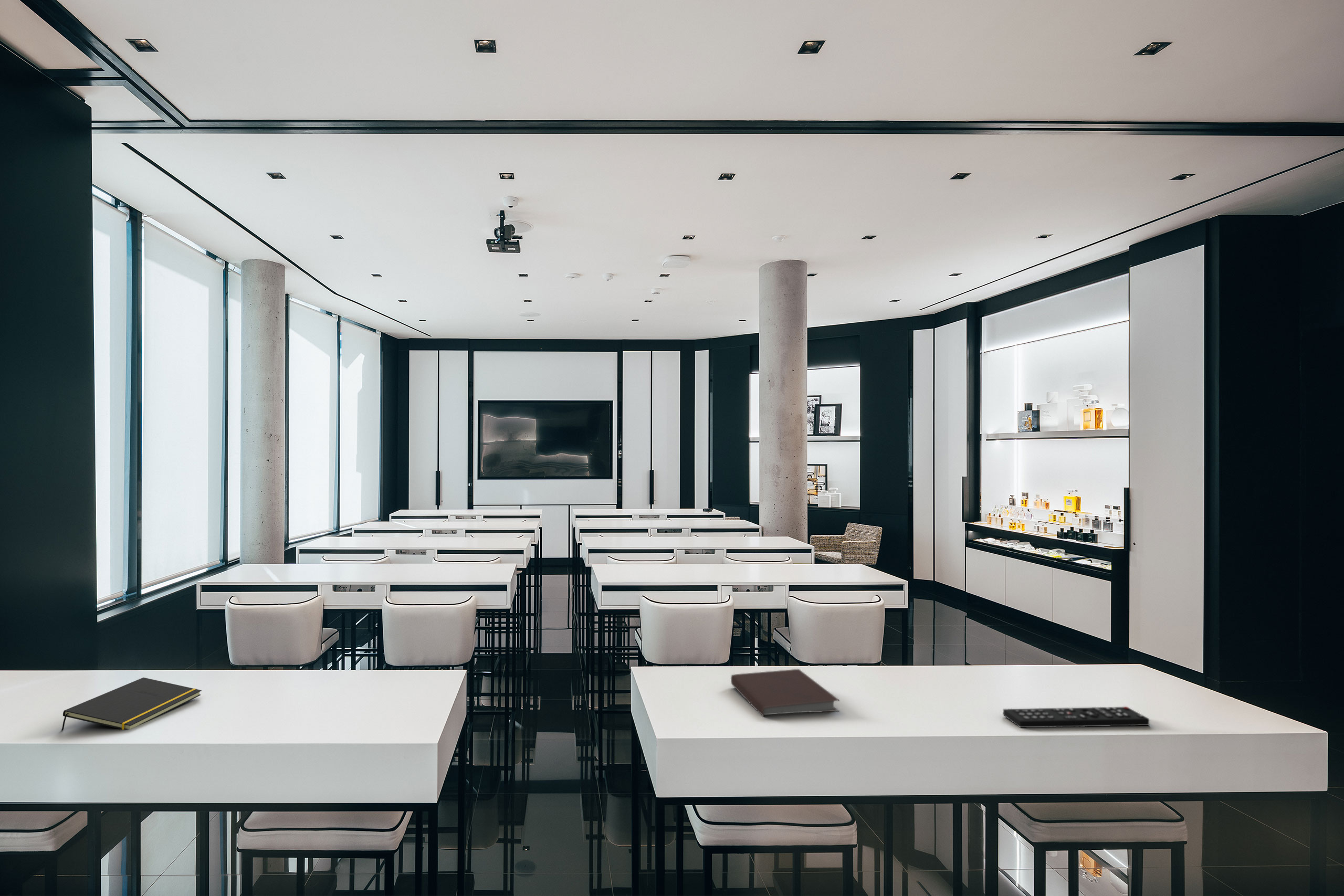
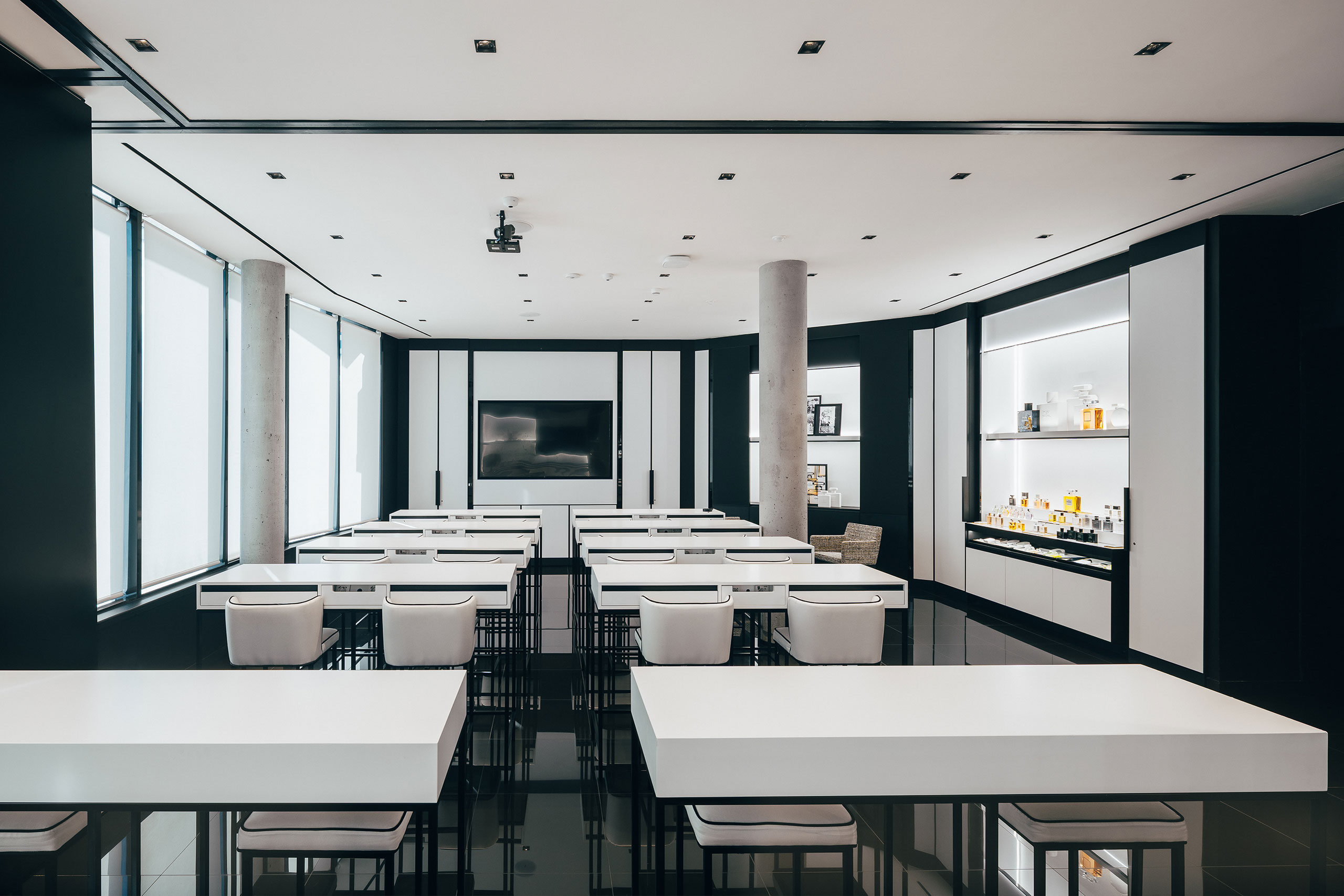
- notebook [730,668,841,718]
- notepad [61,677,202,731]
- remote control [1003,706,1150,728]
